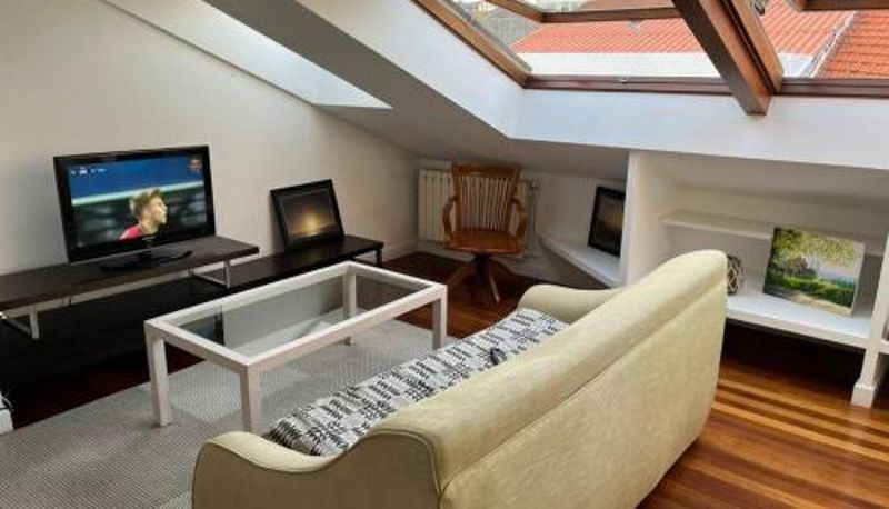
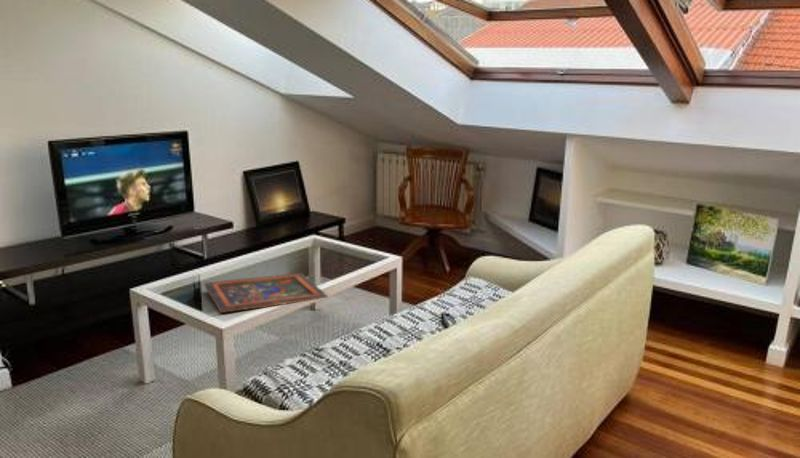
+ painted panel [203,272,329,314]
